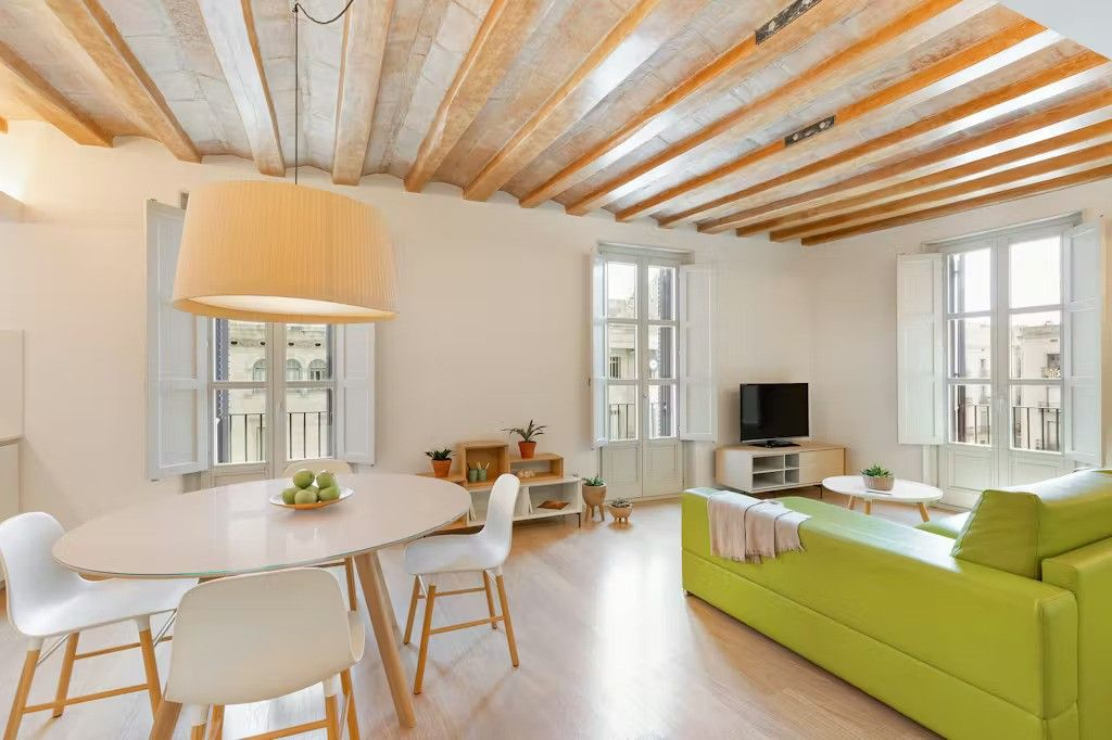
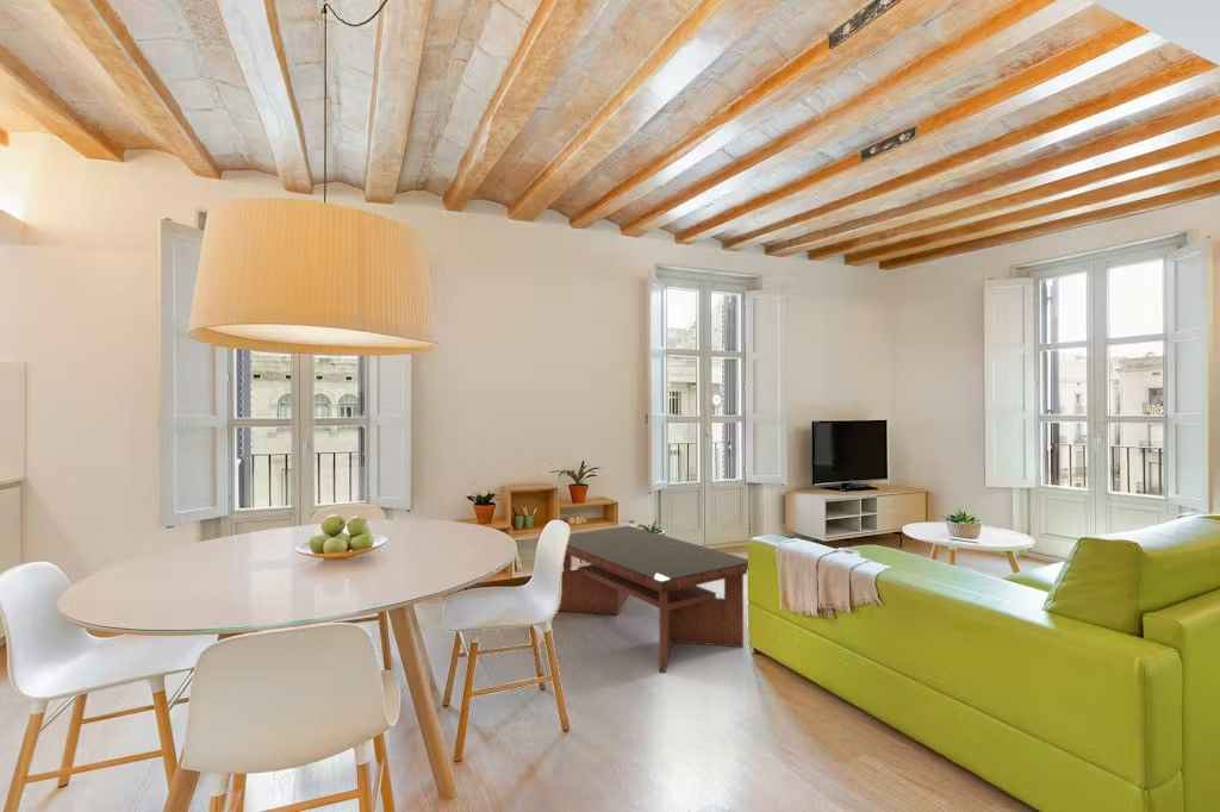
+ coffee table [558,524,749,674]
